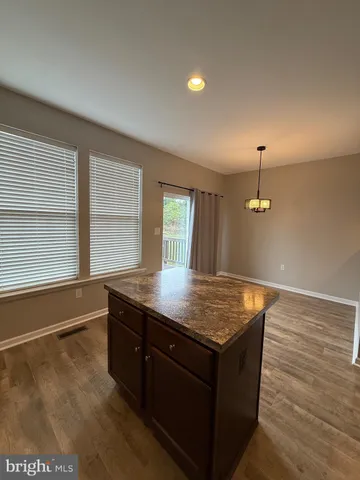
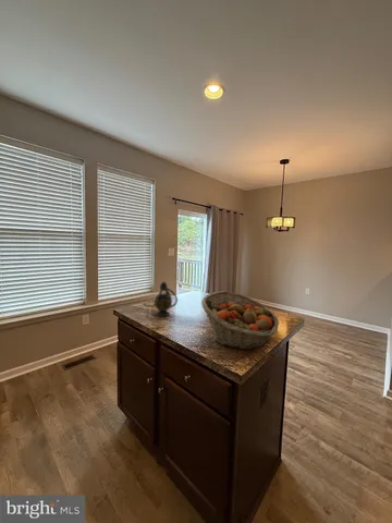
+ fruit basket [200,290,280,351]
+ teapot [142,280,179,317]
